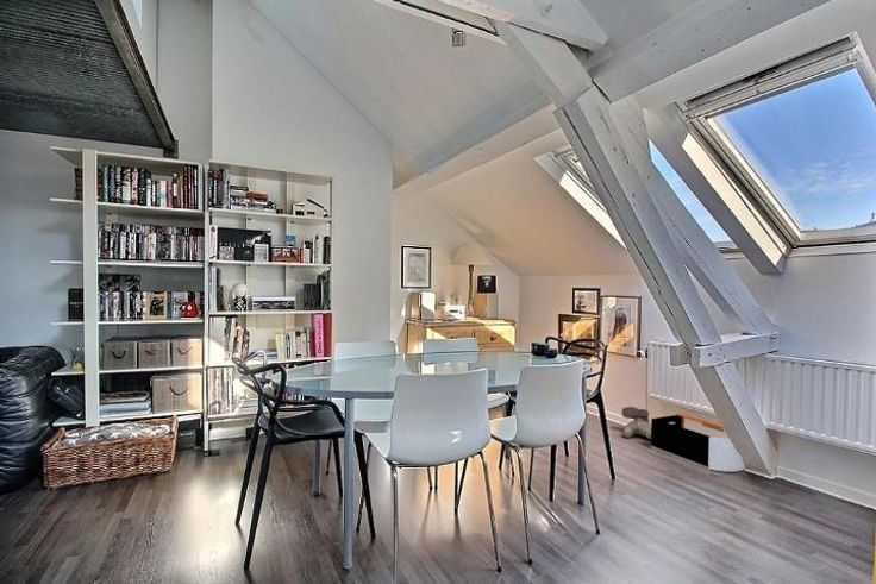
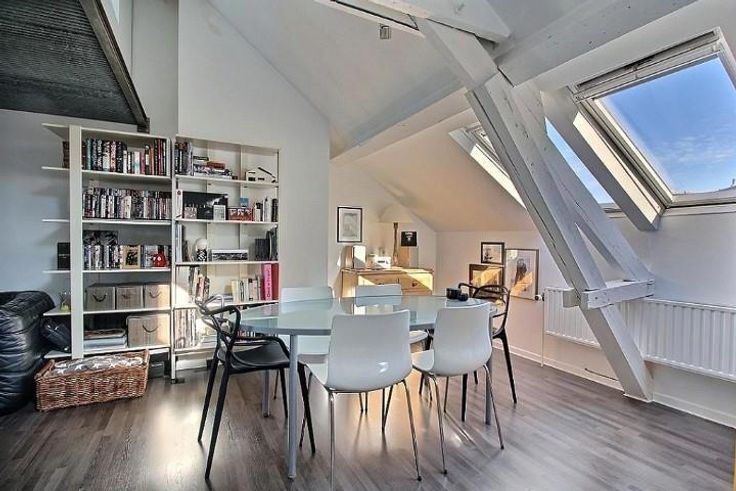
- storage bin [650,412,746,473]
- boots [621,406,651,440]
